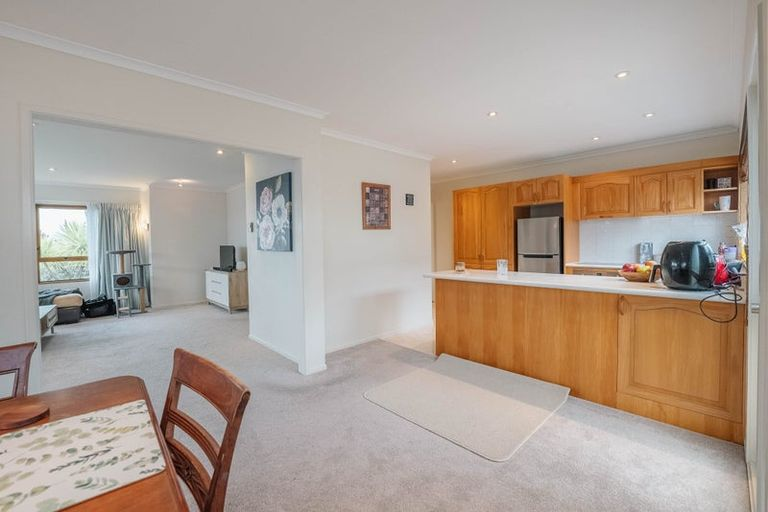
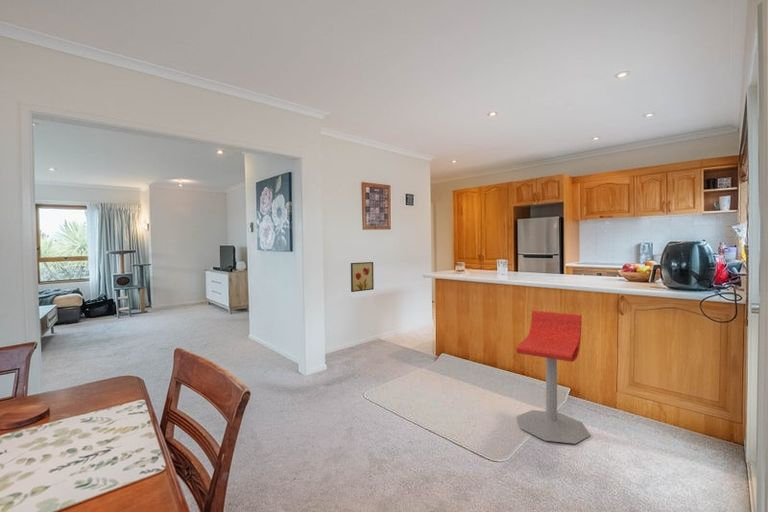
+ stool [515,310,591,445]
+ wall art [350,261,375,293]
